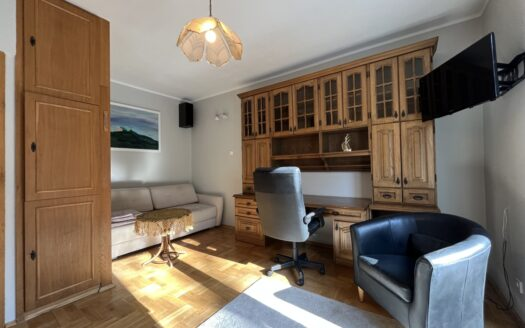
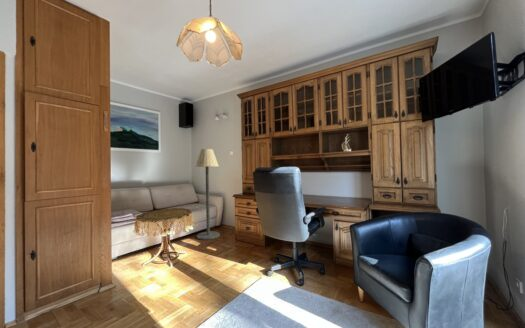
+ floor lamp [194,148,221,241]
